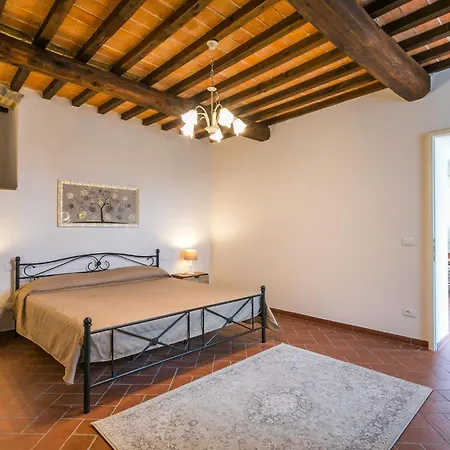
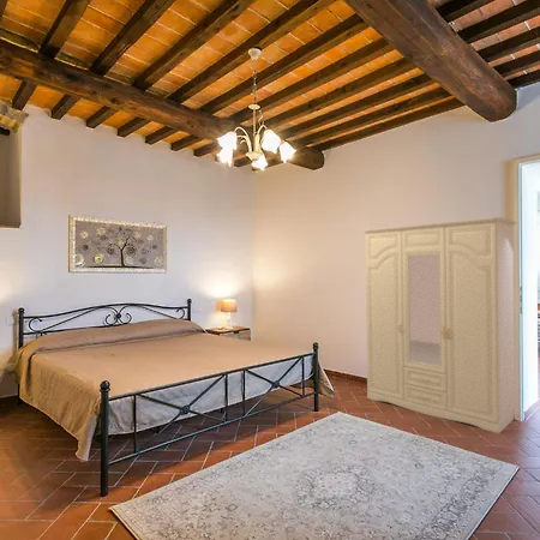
+ armoire [361,216,517,434]
